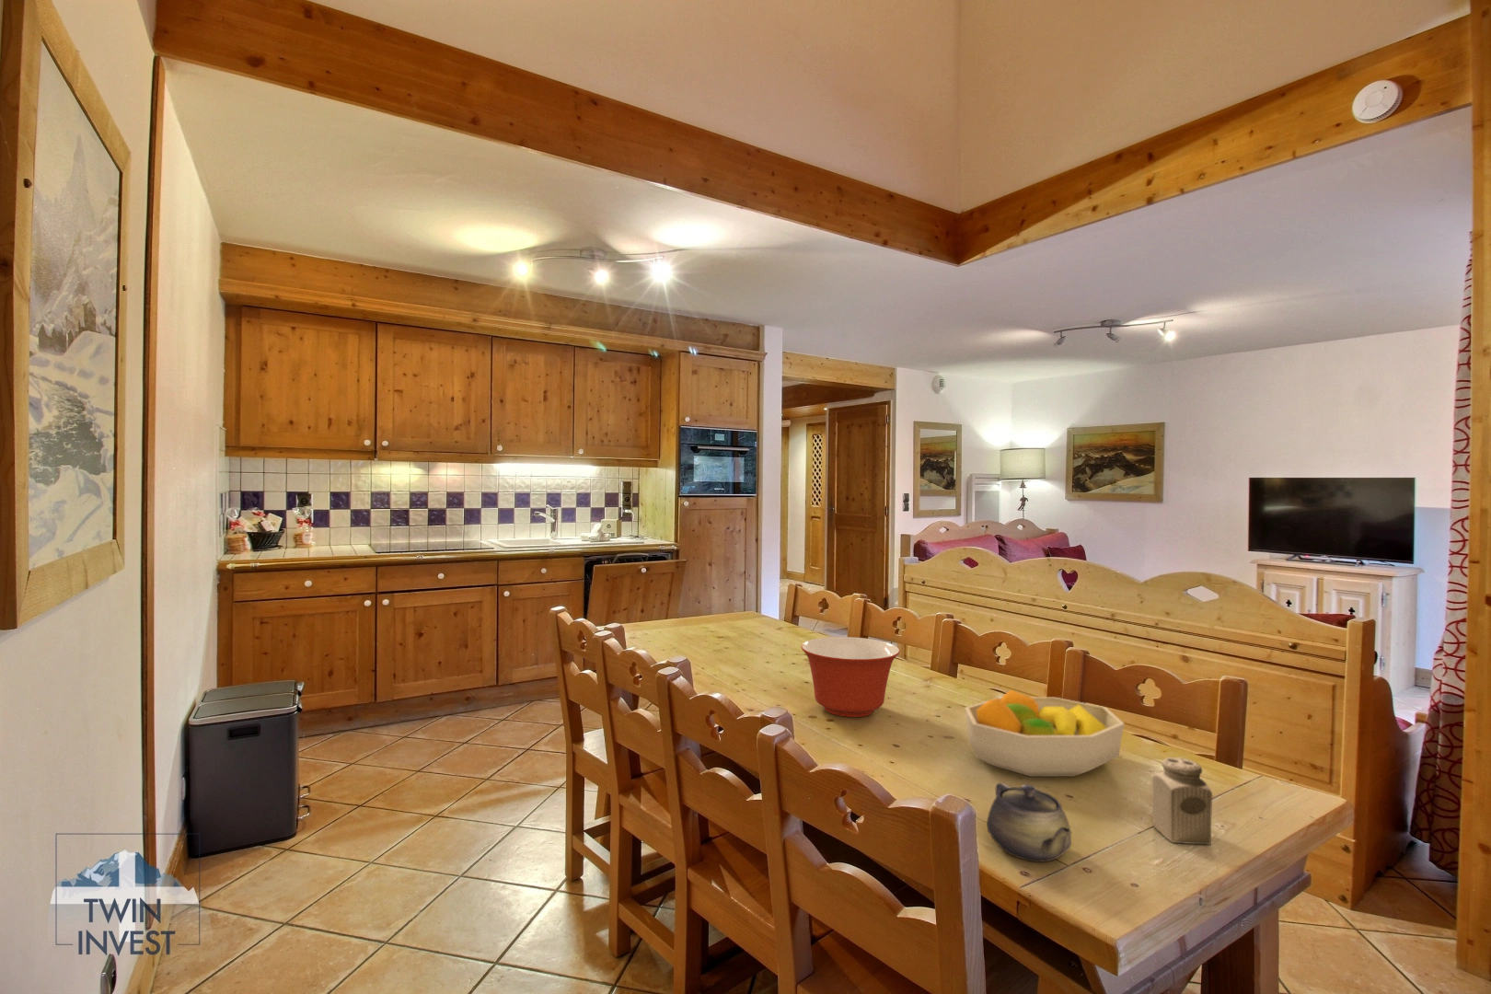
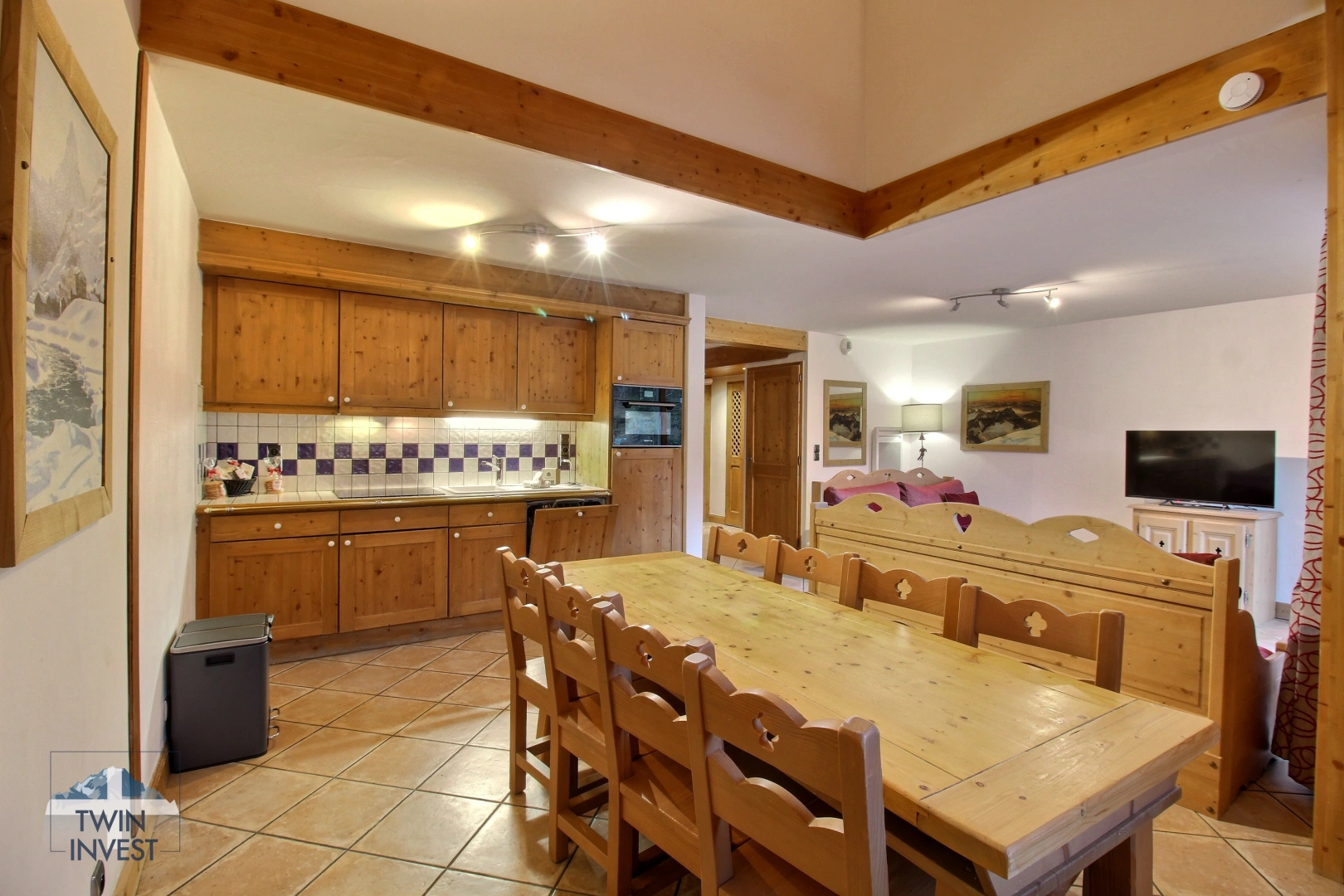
- fruit bowl [964,689,1126,778]
- salt shaker [1150,757,1213,845]
- teapot [986,782,1073,862]
- mixing bowl [800,636,901,718]
